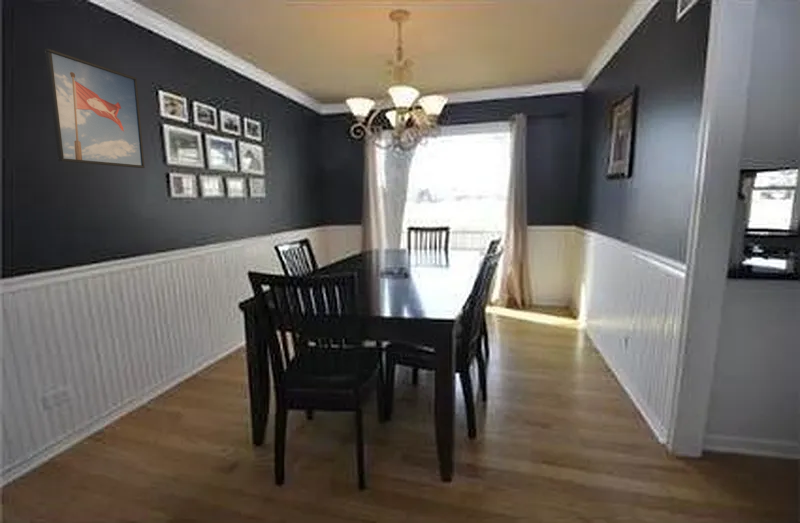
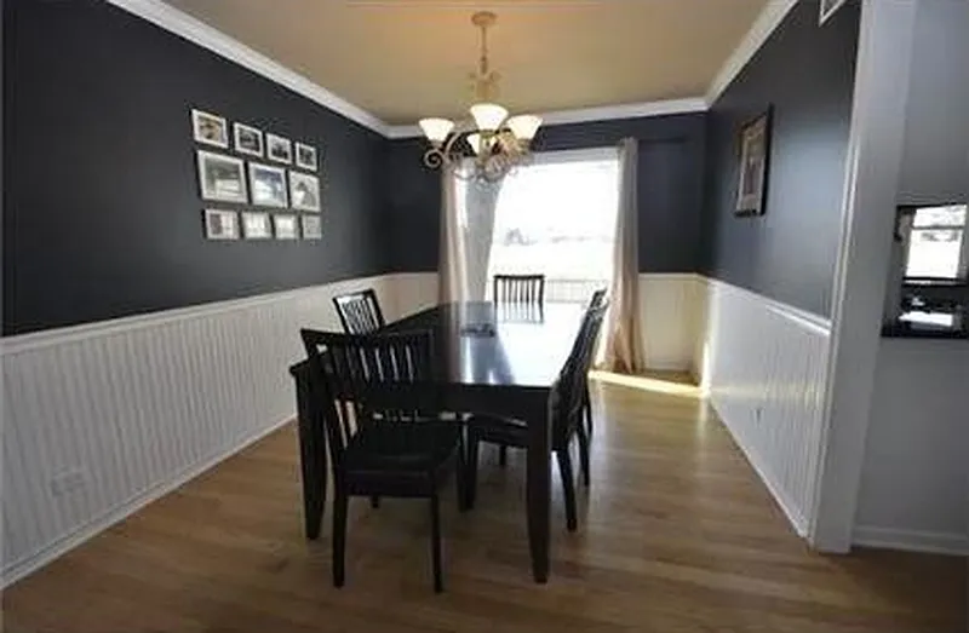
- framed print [44,48,145,169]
